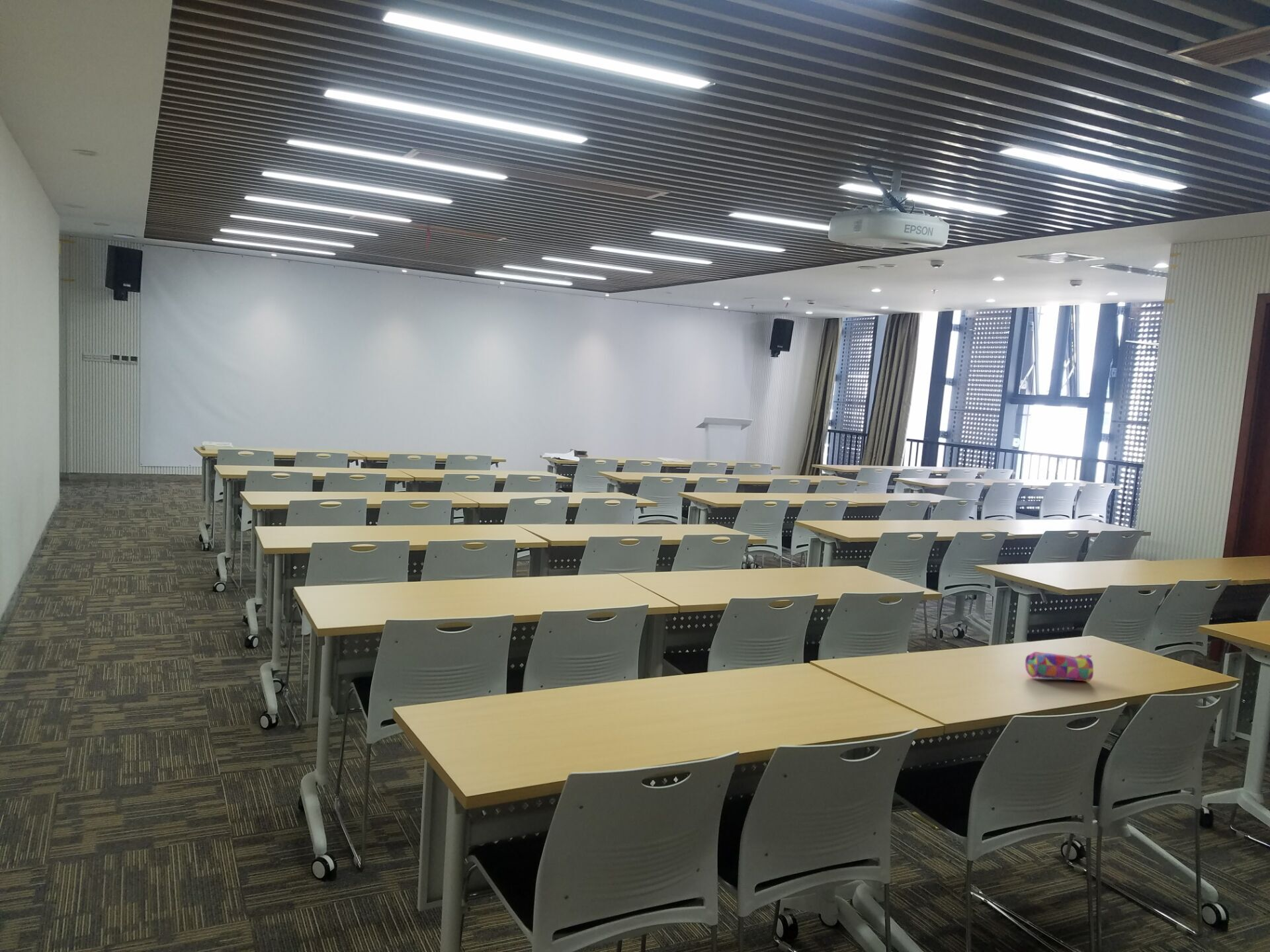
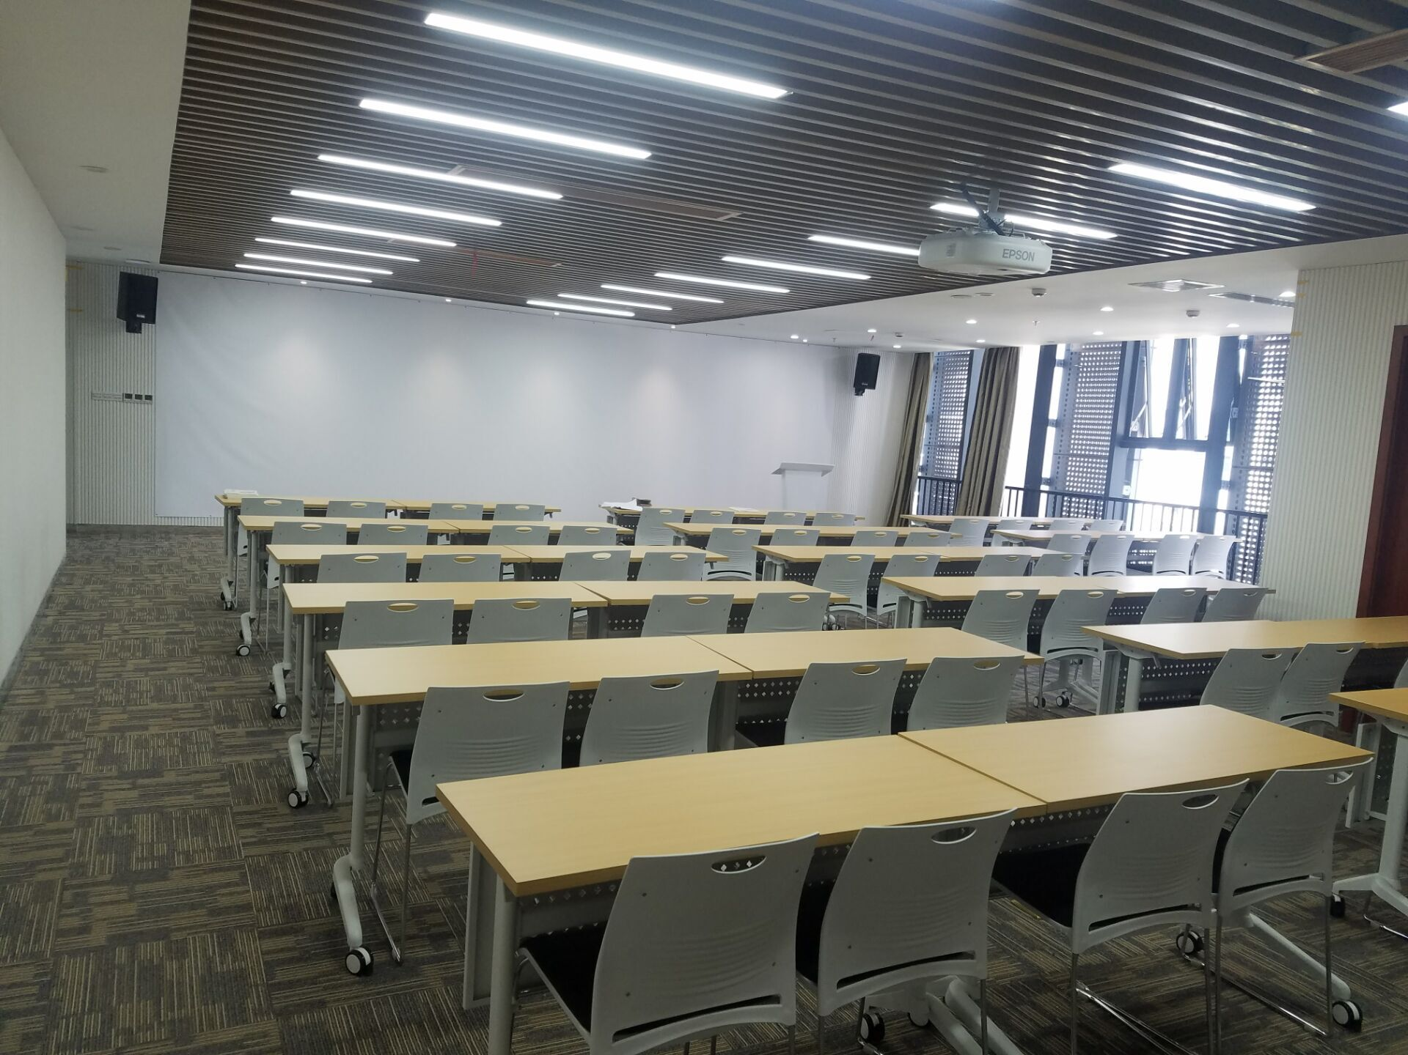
- pencil case [1025,651,1094,682]
